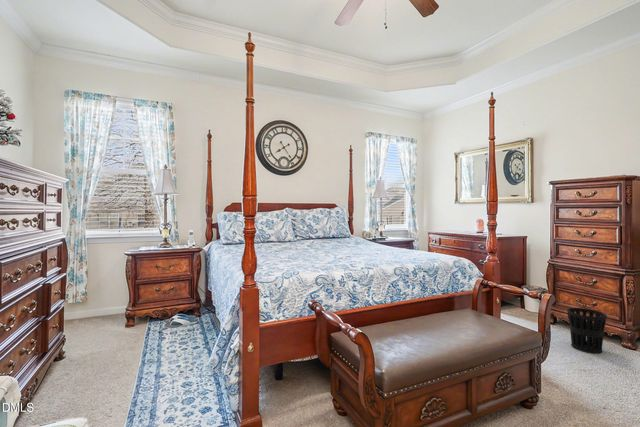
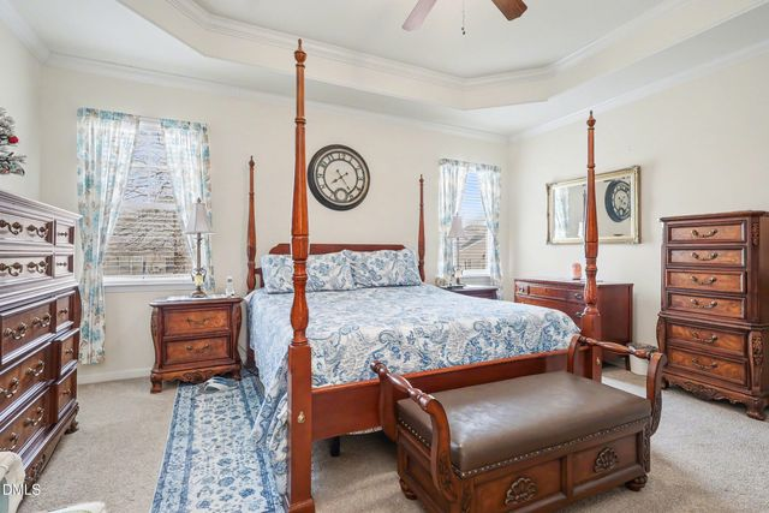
- wastebasket [566,307,608,354]
